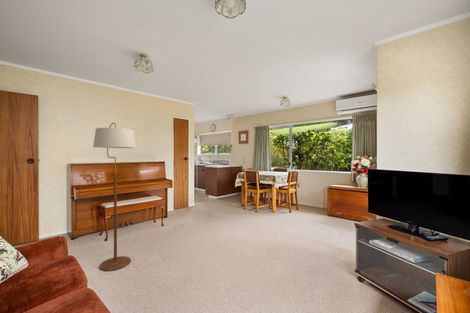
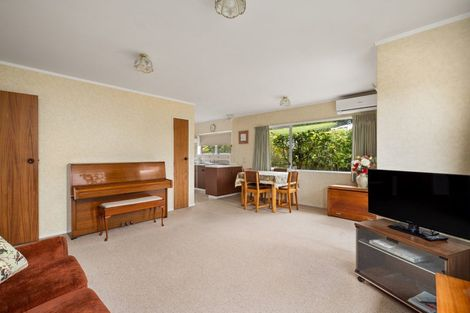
- floor lamp [92,122,137,272]
